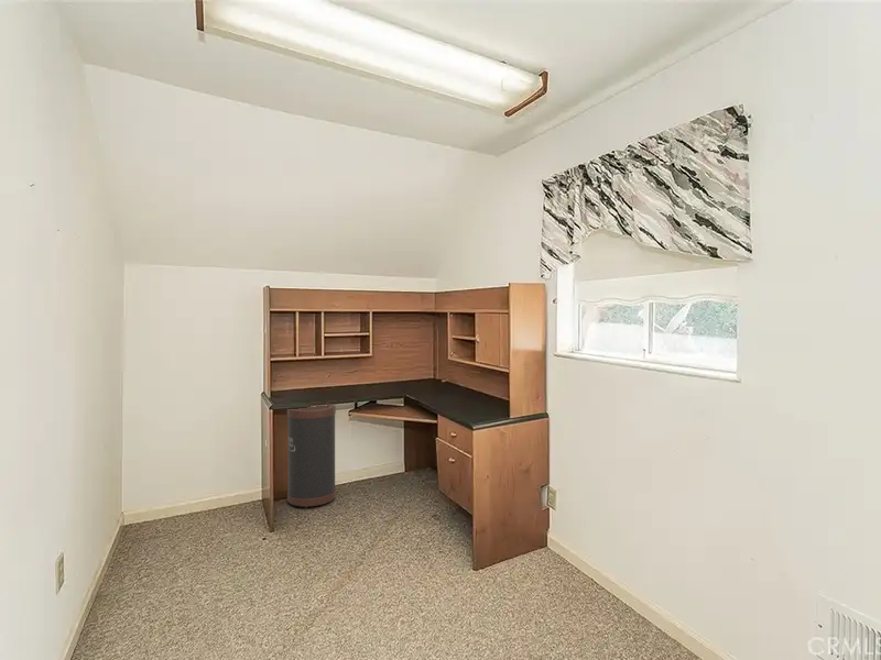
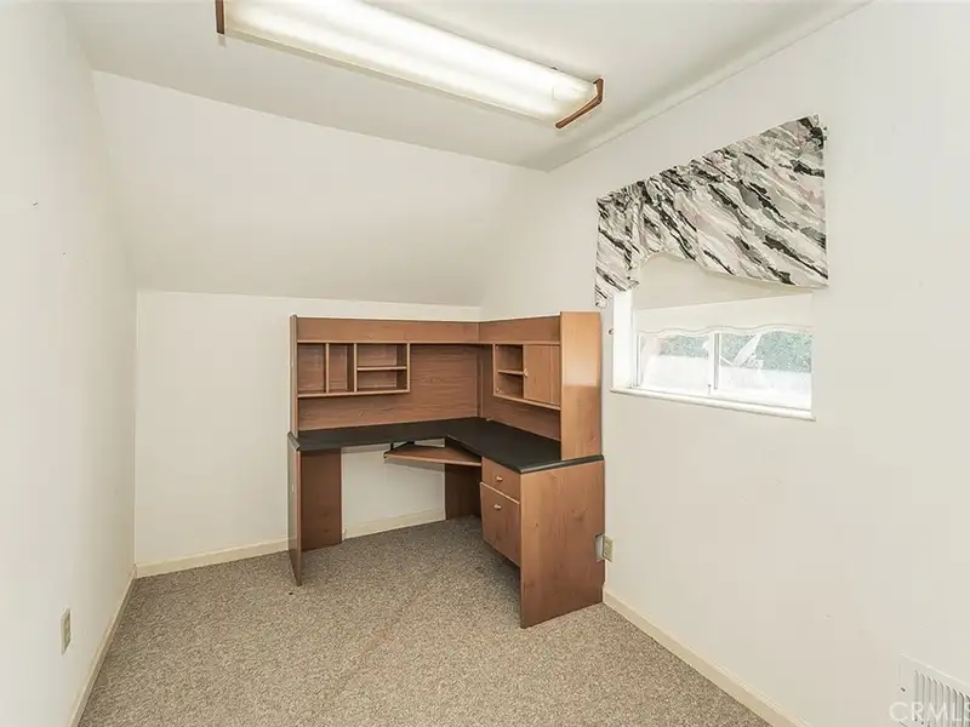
- trash can [286,404,337,509]
